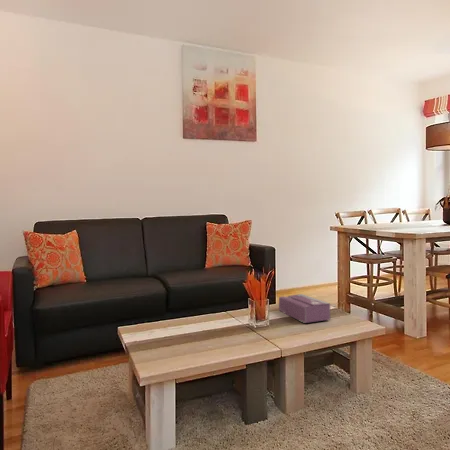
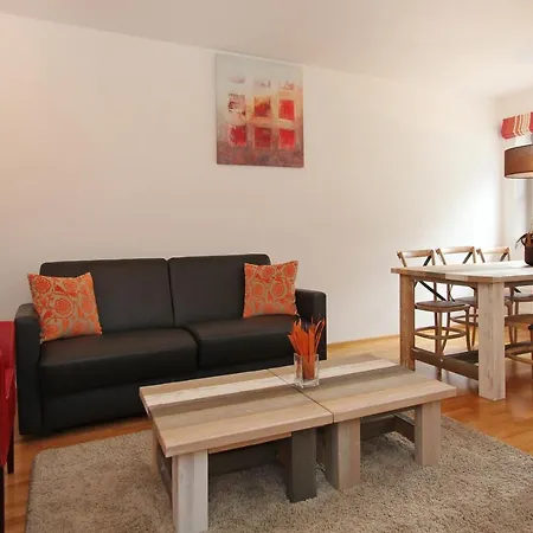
- tissue box [278,293,331,324]
